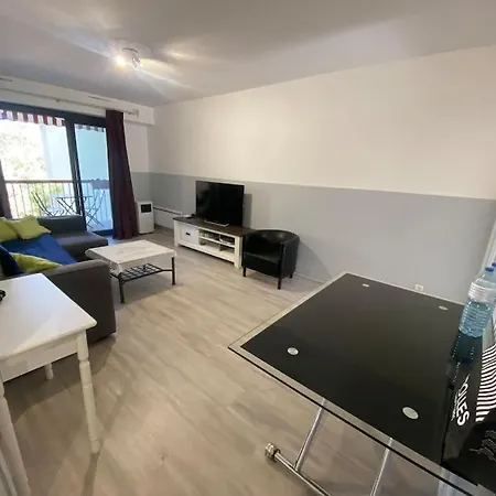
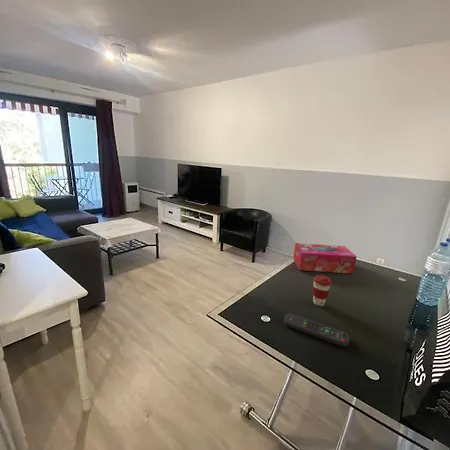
+ tissue box [292,242,358,274]
+ coffee cup [312,274,333,307]
+ remote control [283,312,351,348]
